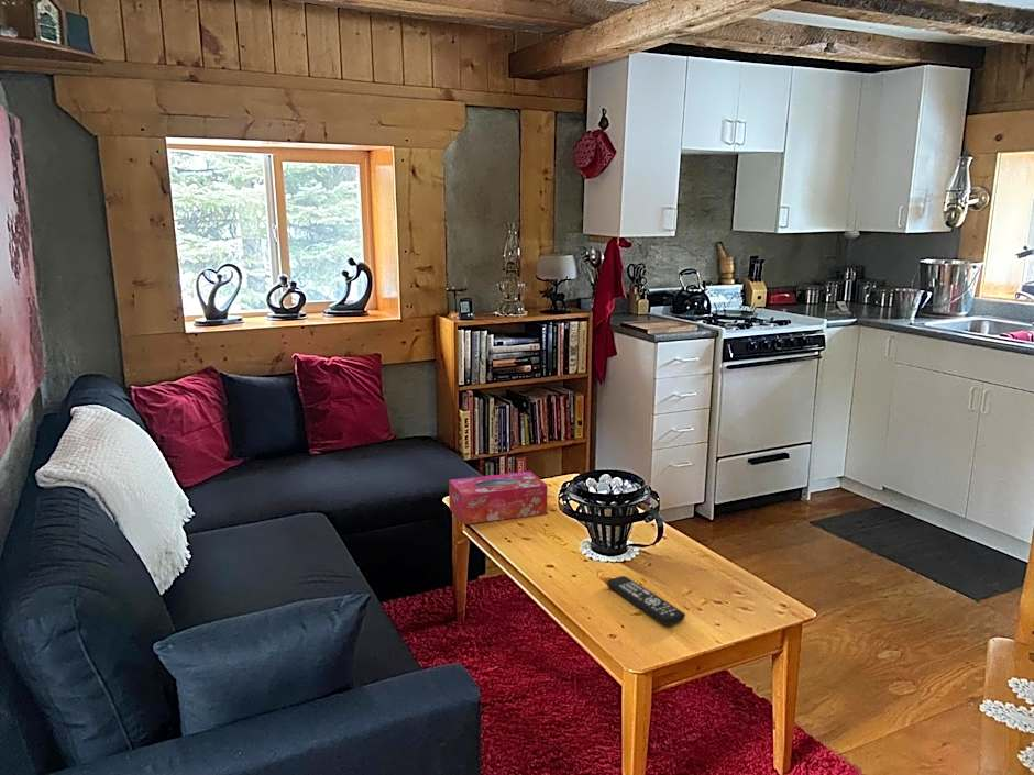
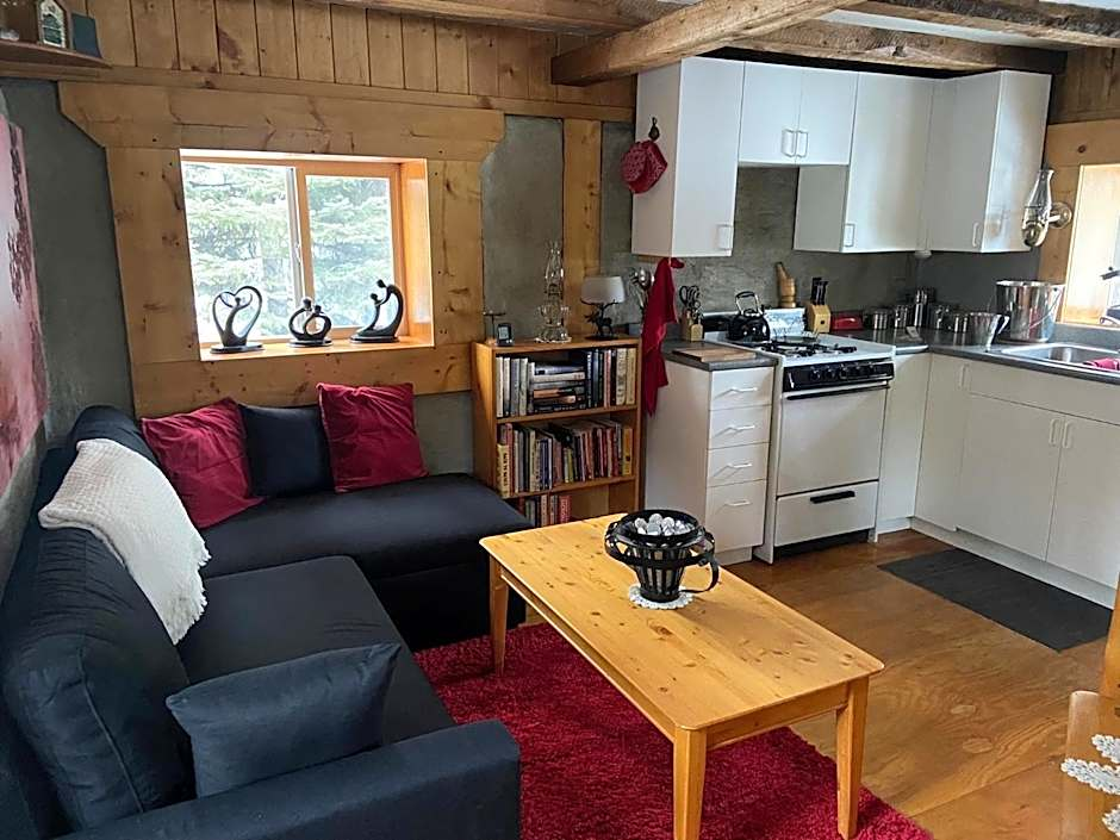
- tissue box [448,470,548,525]
- remote control [606,575,686,627]
